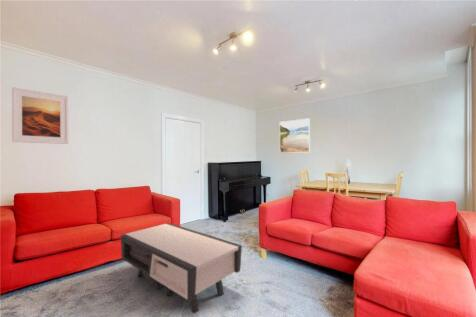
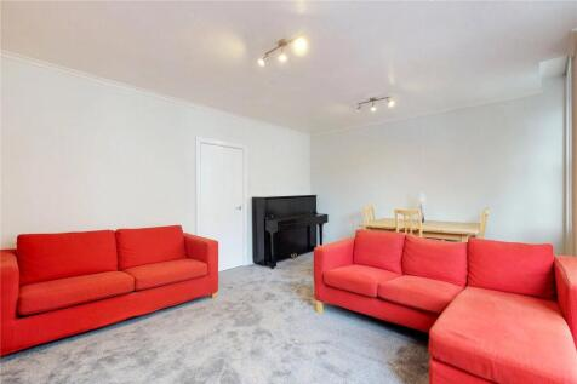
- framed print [279,117,311,154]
- coffee table [120,222,243,314]
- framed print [11,86,69,145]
